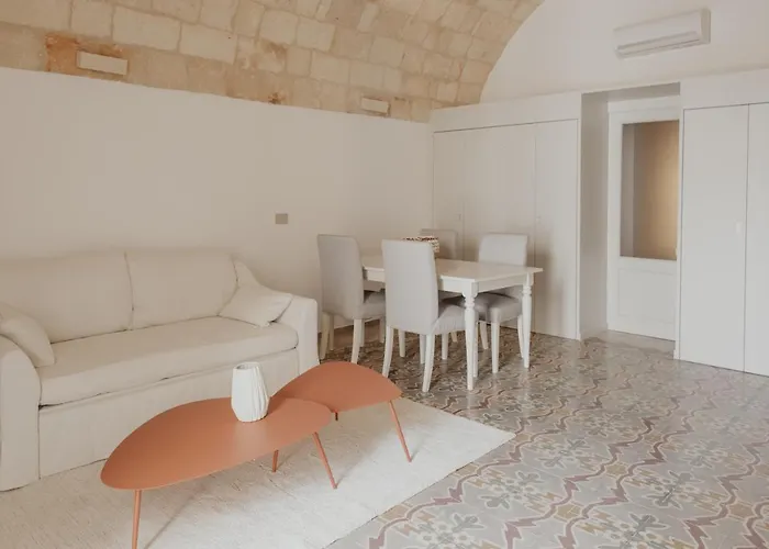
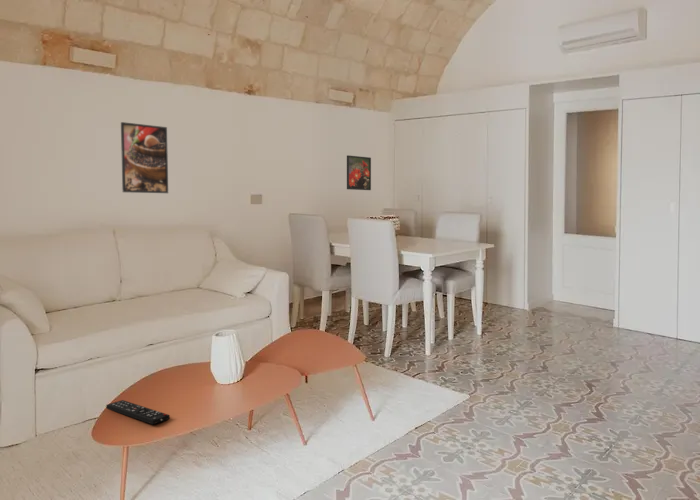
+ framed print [120,121,169,194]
+ remote control [105,399,171,425]
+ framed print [346,154,372,191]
